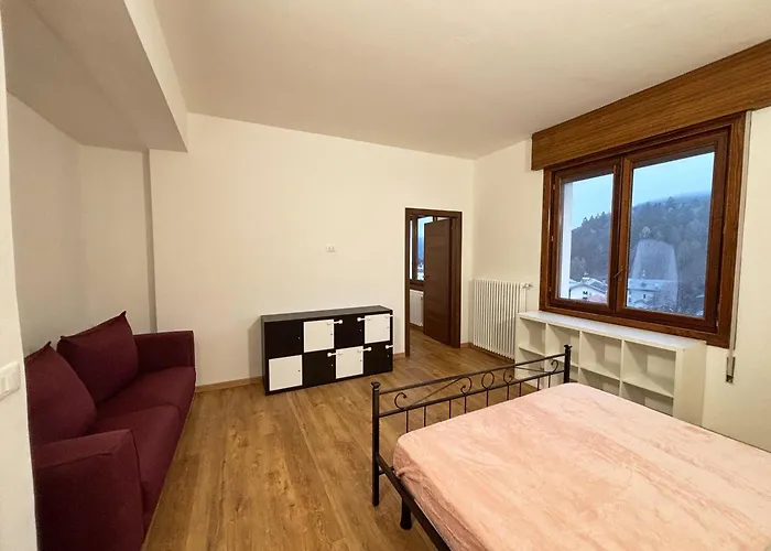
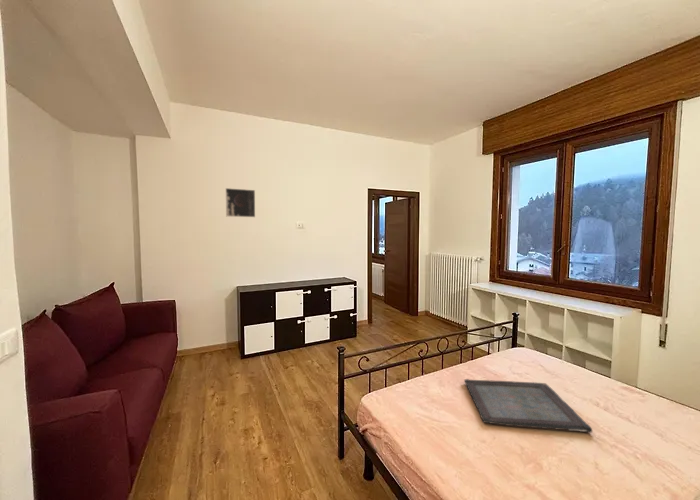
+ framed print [225,187,256,218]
+ serving tray [463,378,594,433]
